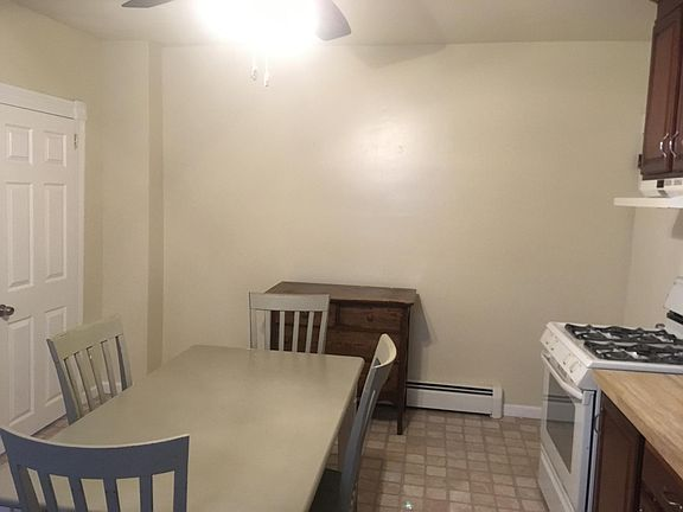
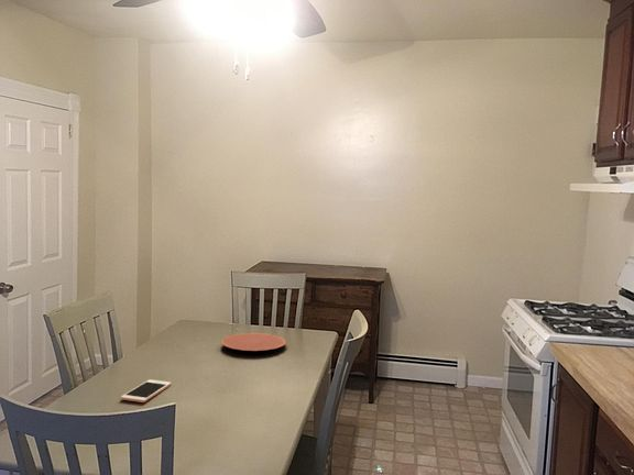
+ plate [220,332,287,352]
+ cell phone [120,378,172,404]
